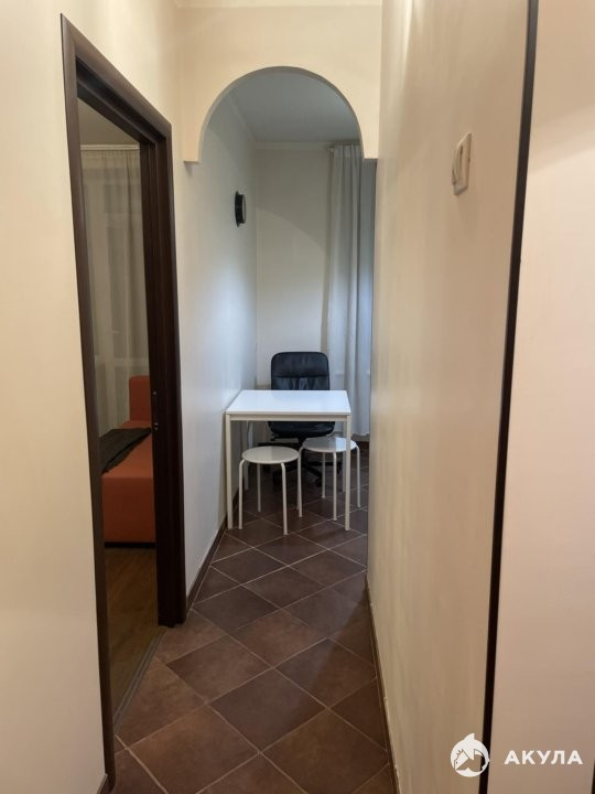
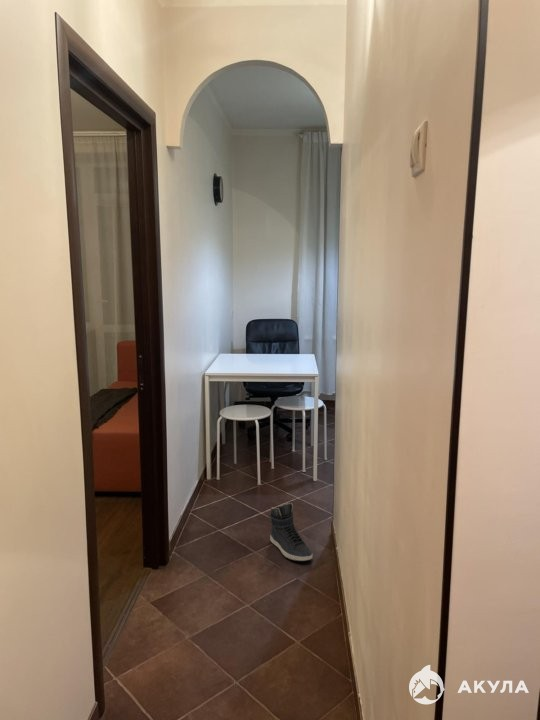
+ sneaker [269,502,314,562]
